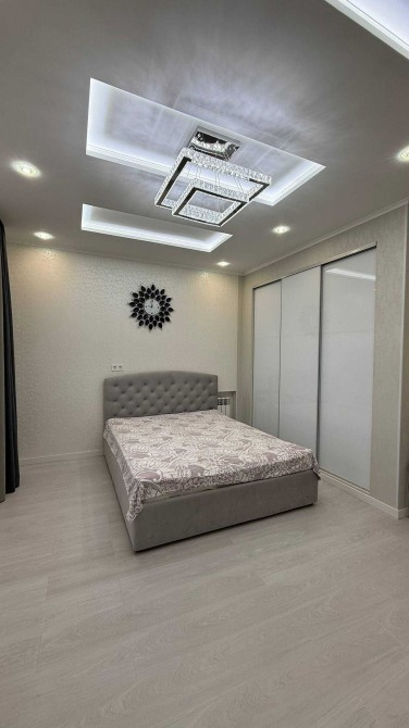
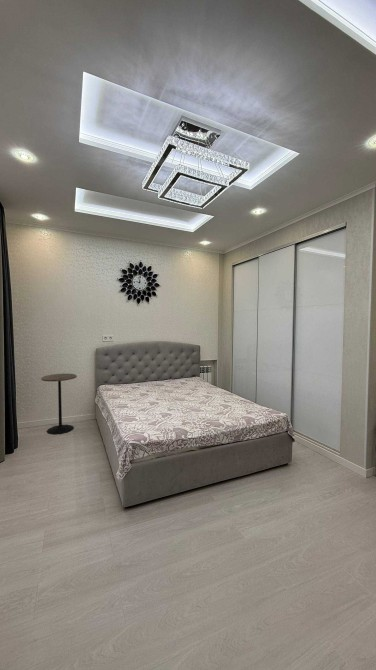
+ pedestal table [40,373,78,436]
